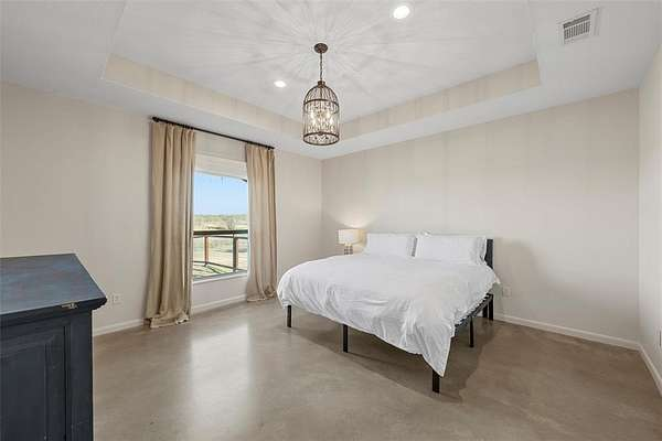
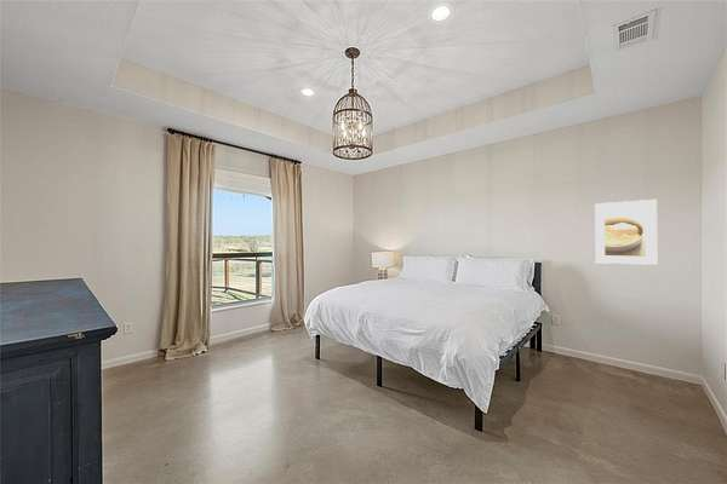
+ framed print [594,198,658,266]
